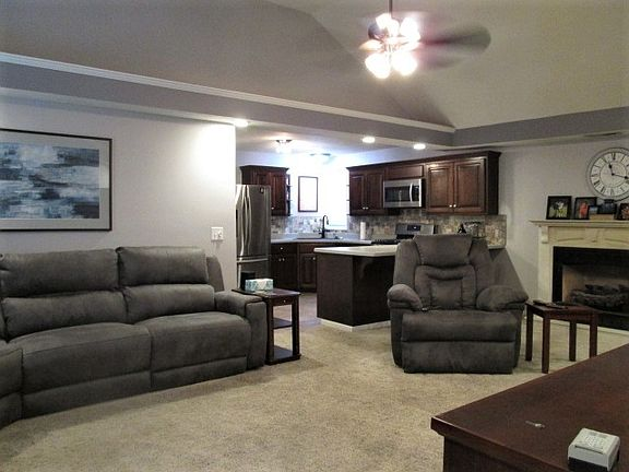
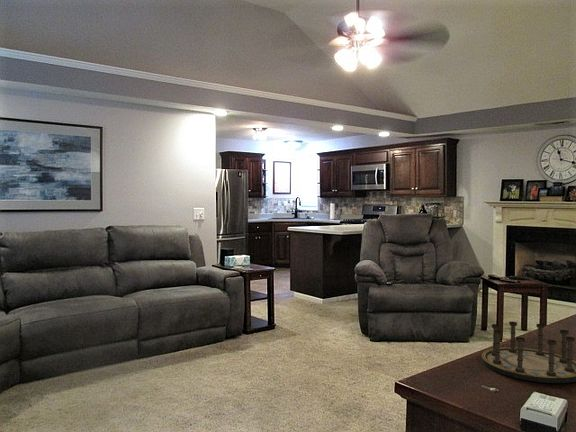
+ board game [480,321,576,384]
